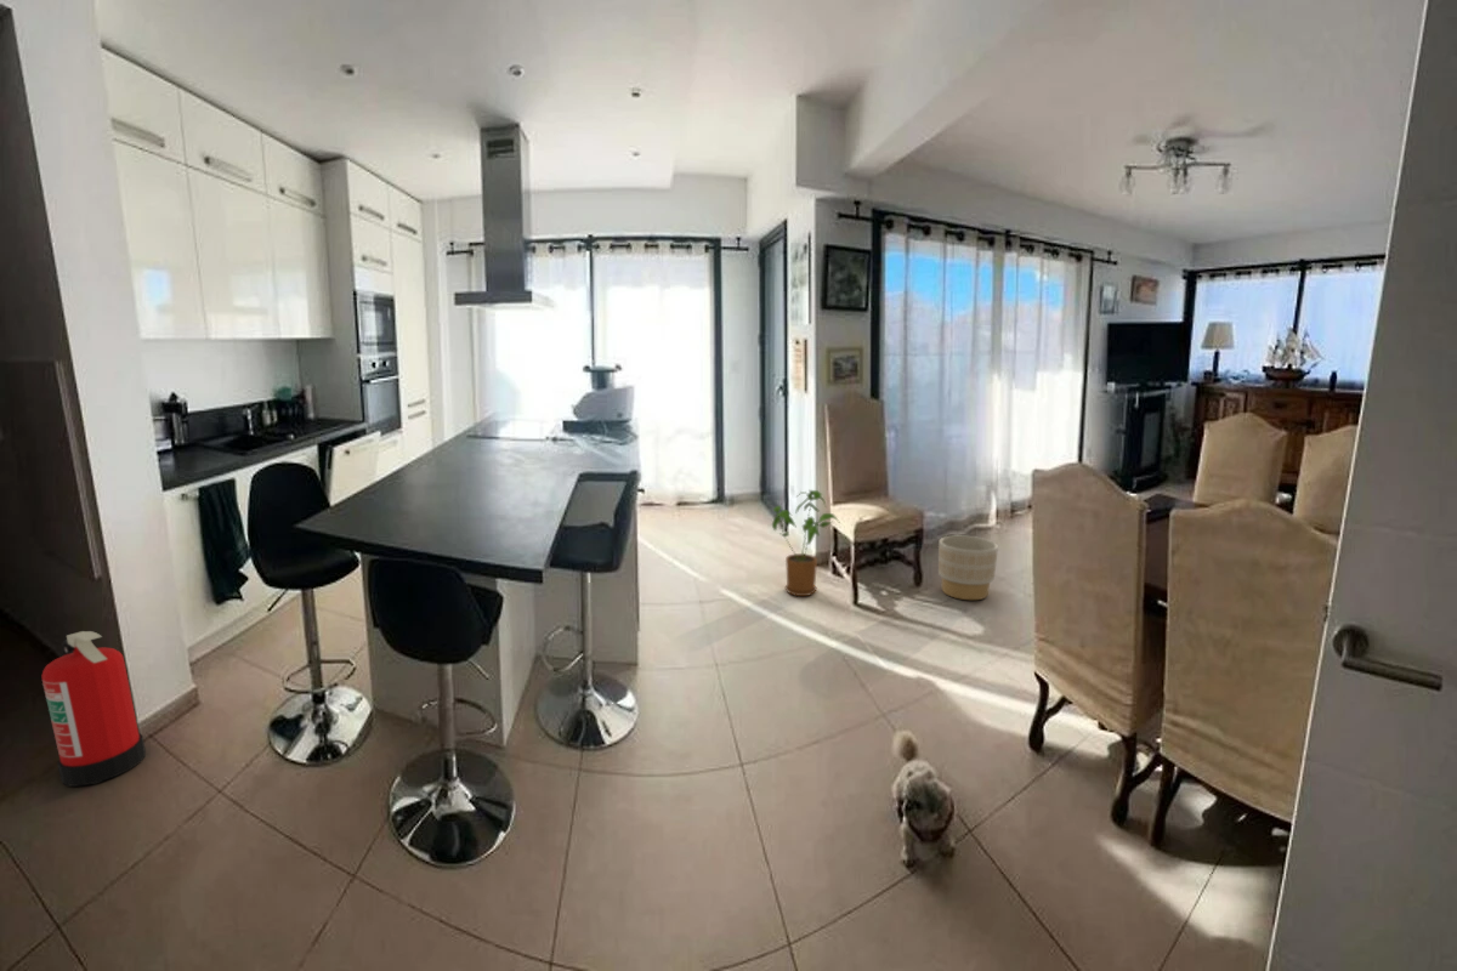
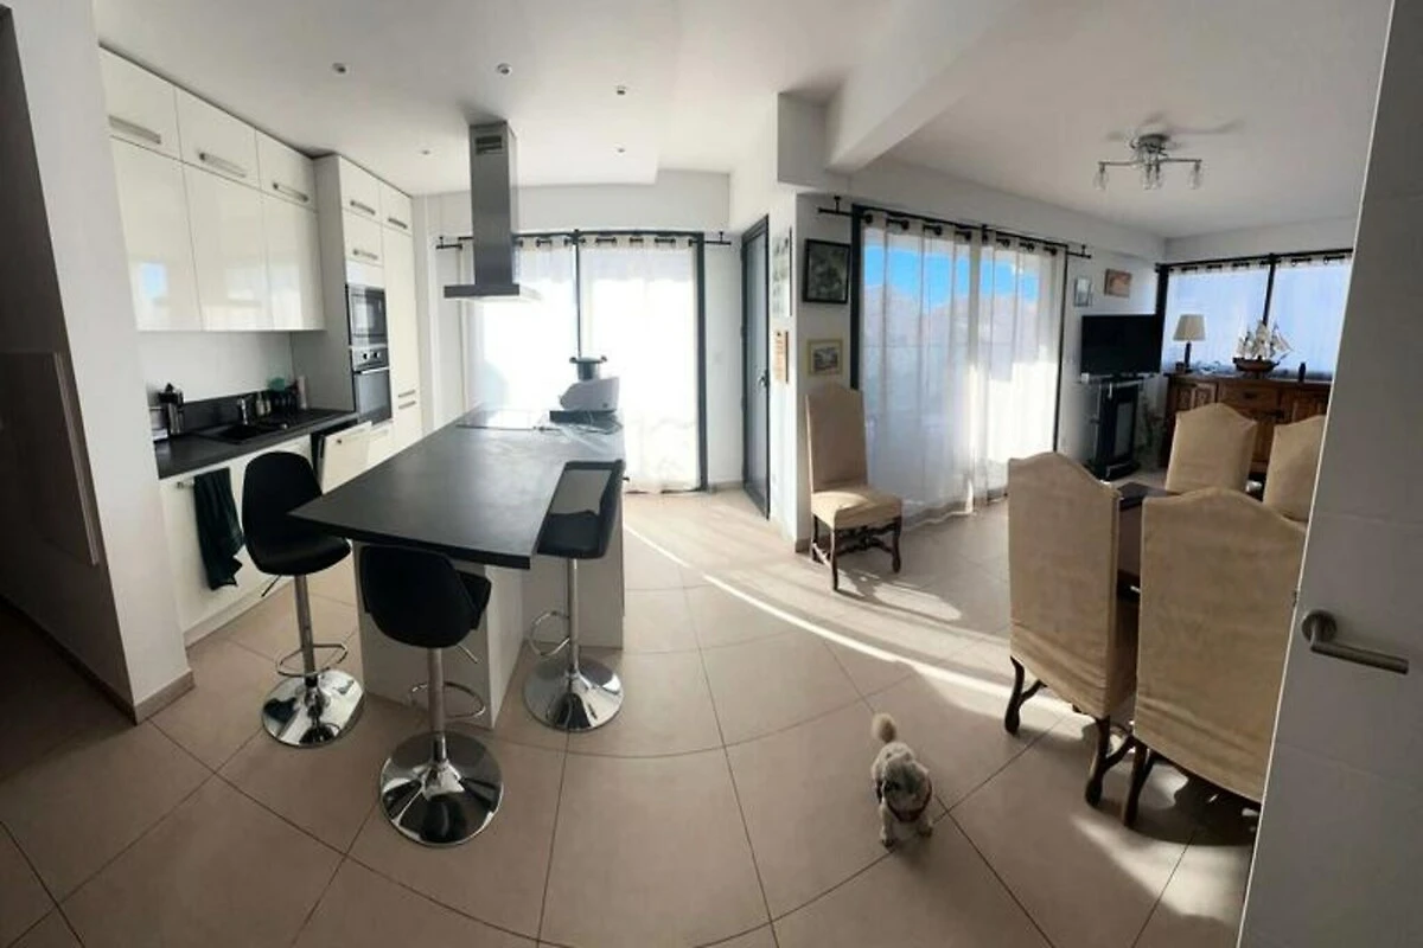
- fire extinguisher [41,630,147,788]
- house plant [771,489,840,597]
- planter [937,535,999,601]
